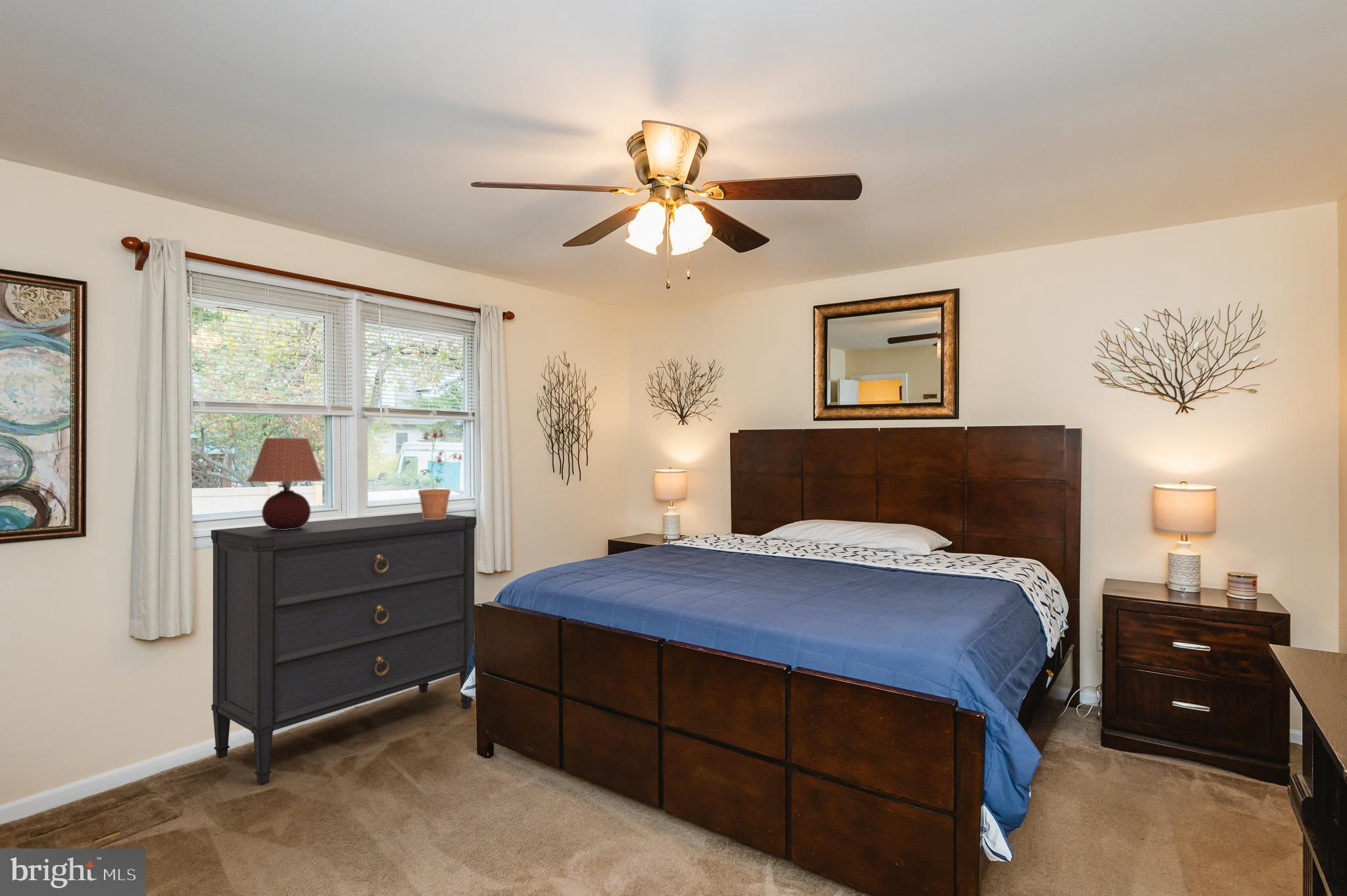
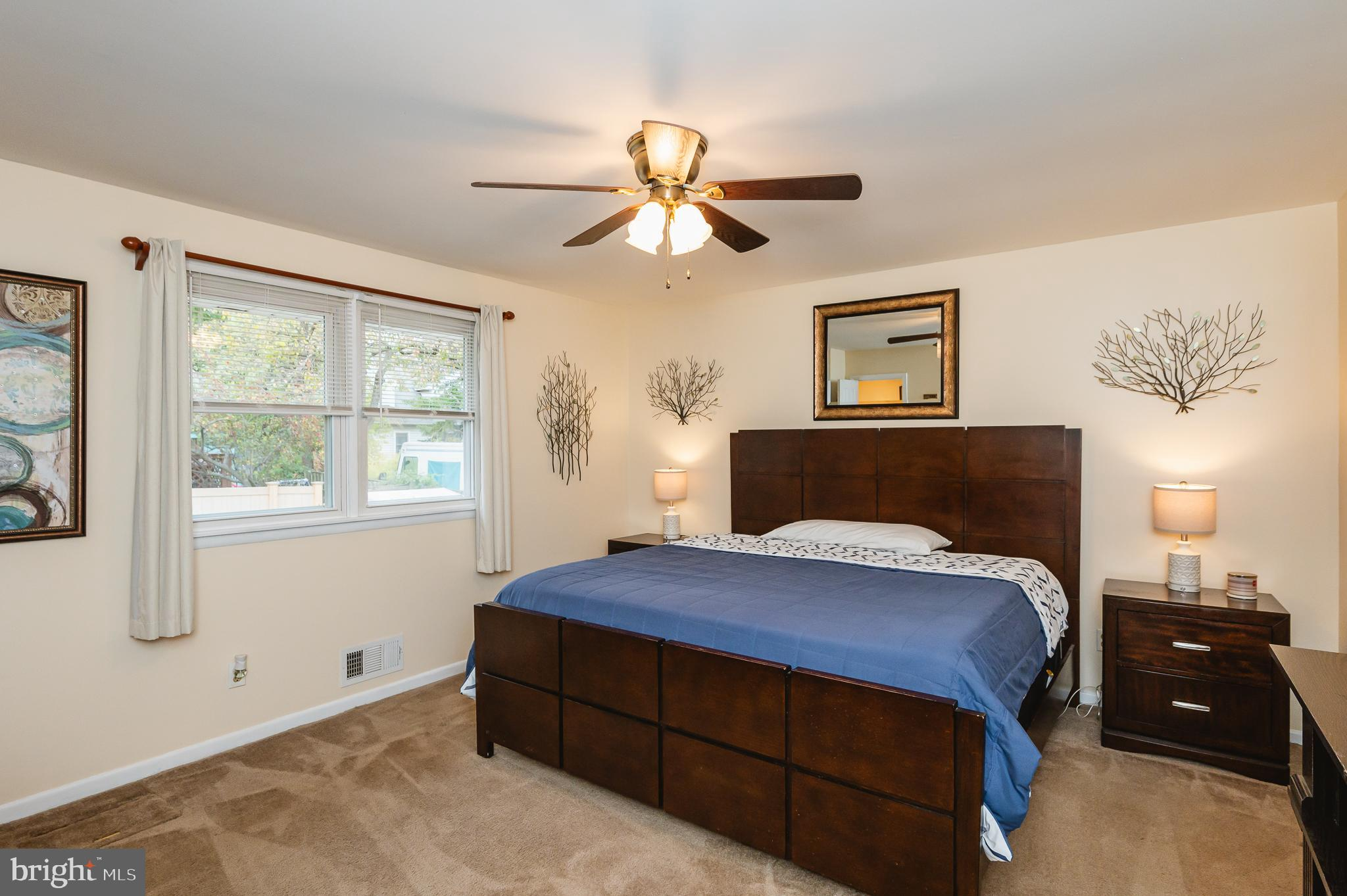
- potted plant [418,429,463,519]
- table lamp [245,437,327,530]
- dresser [210,511,477,785]
